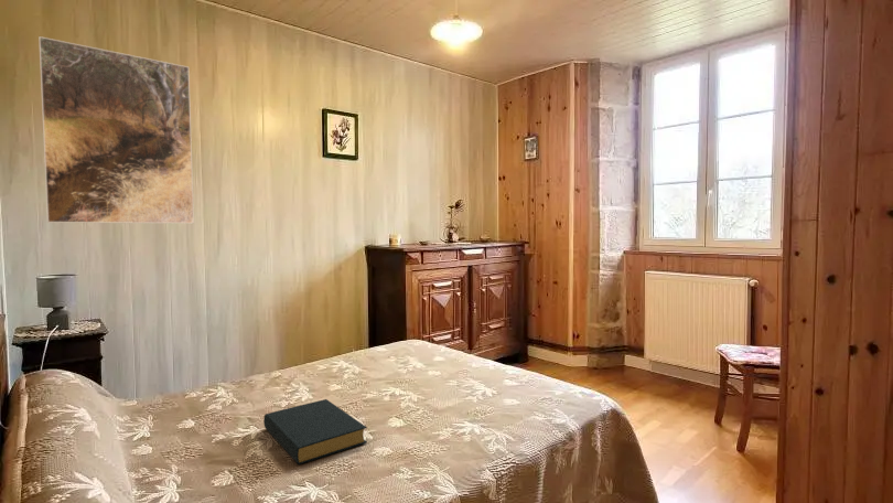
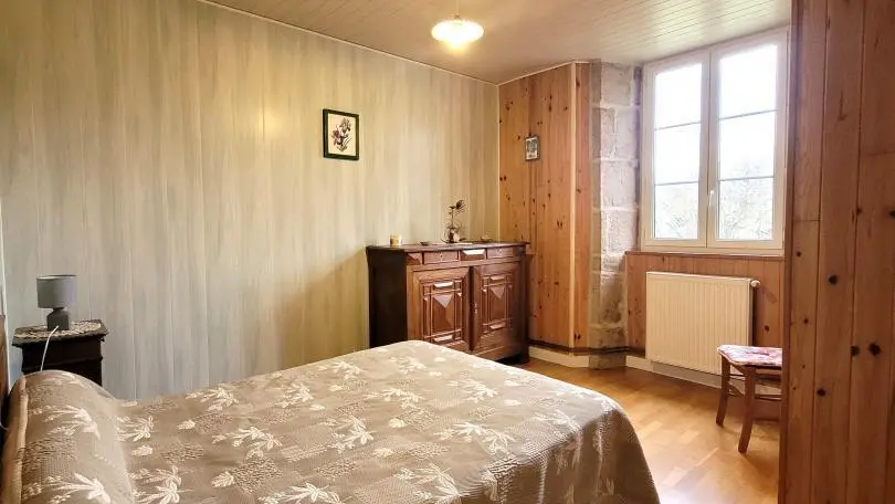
- hardback book [262,398,368,465]
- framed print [37,35,195,224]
